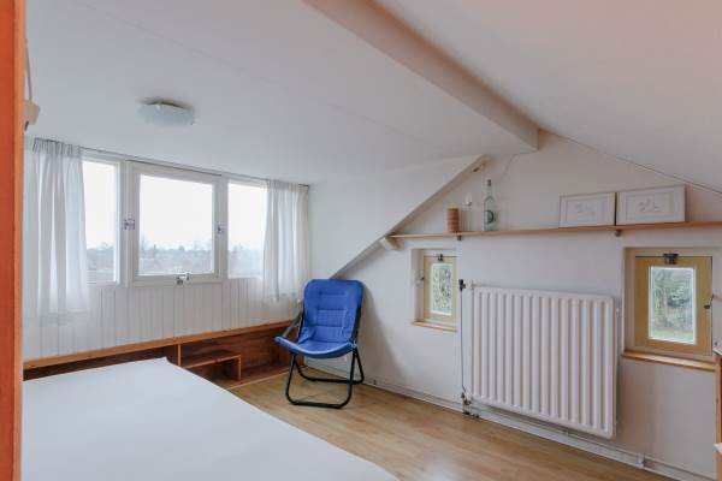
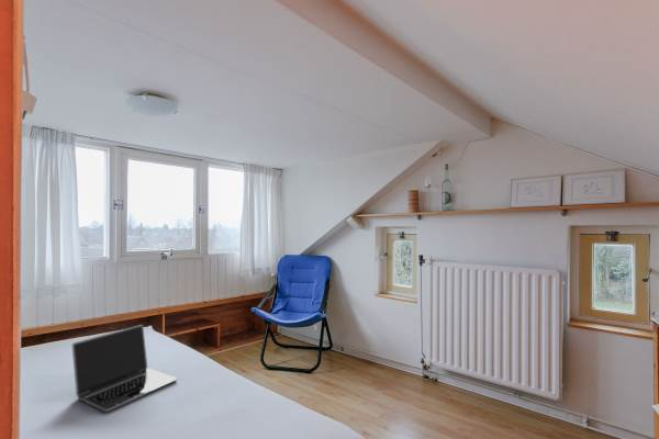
+ laptop [71,324,178,413]
